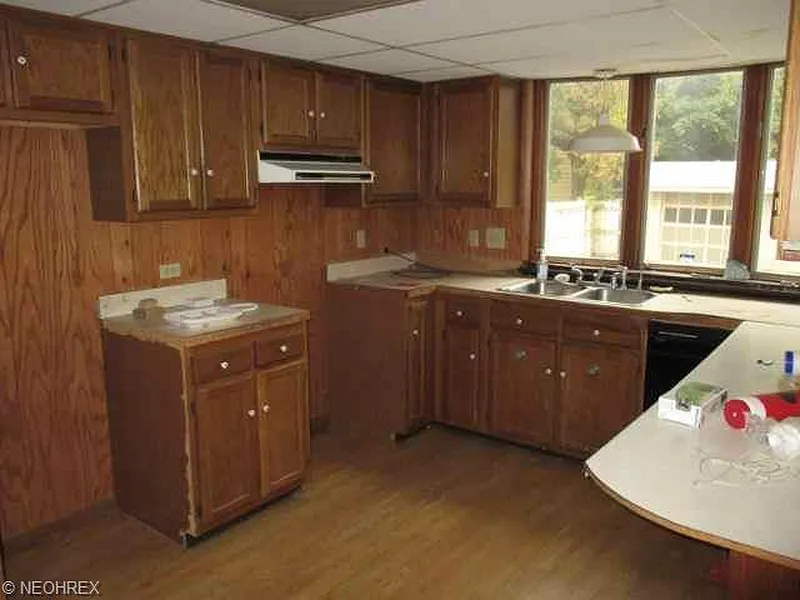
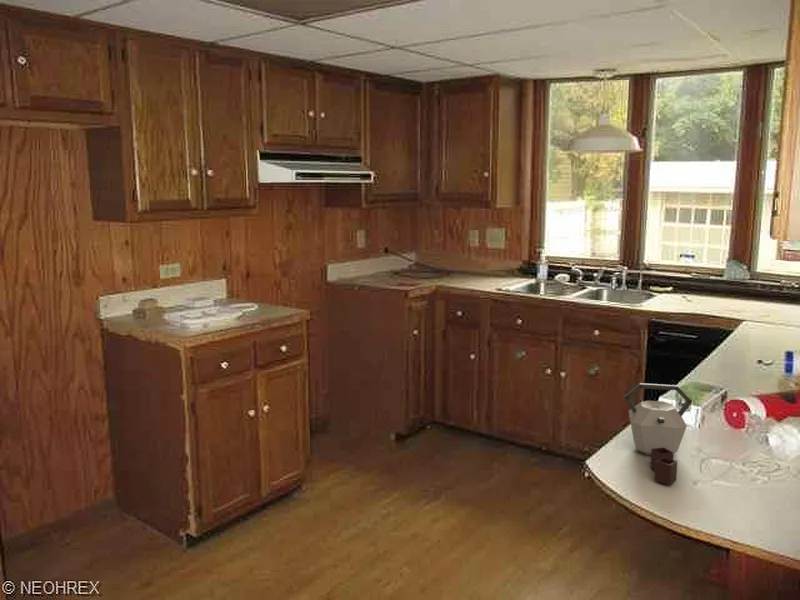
+ kettle [623,382,693,486]
